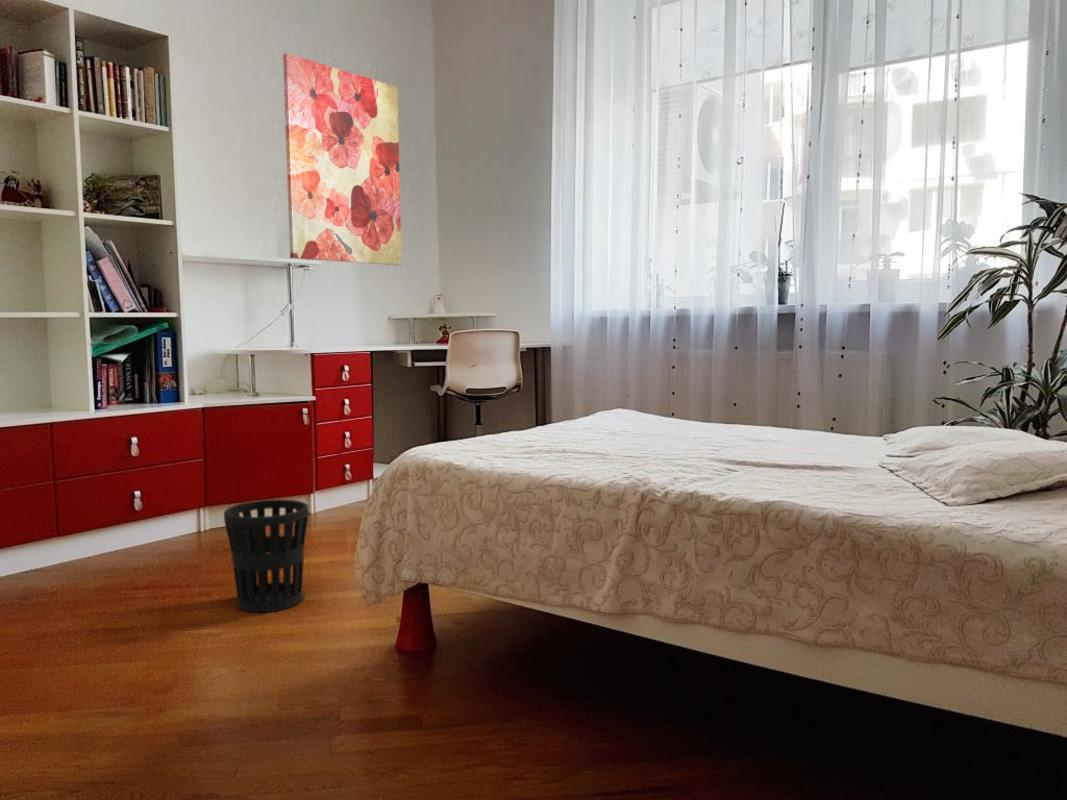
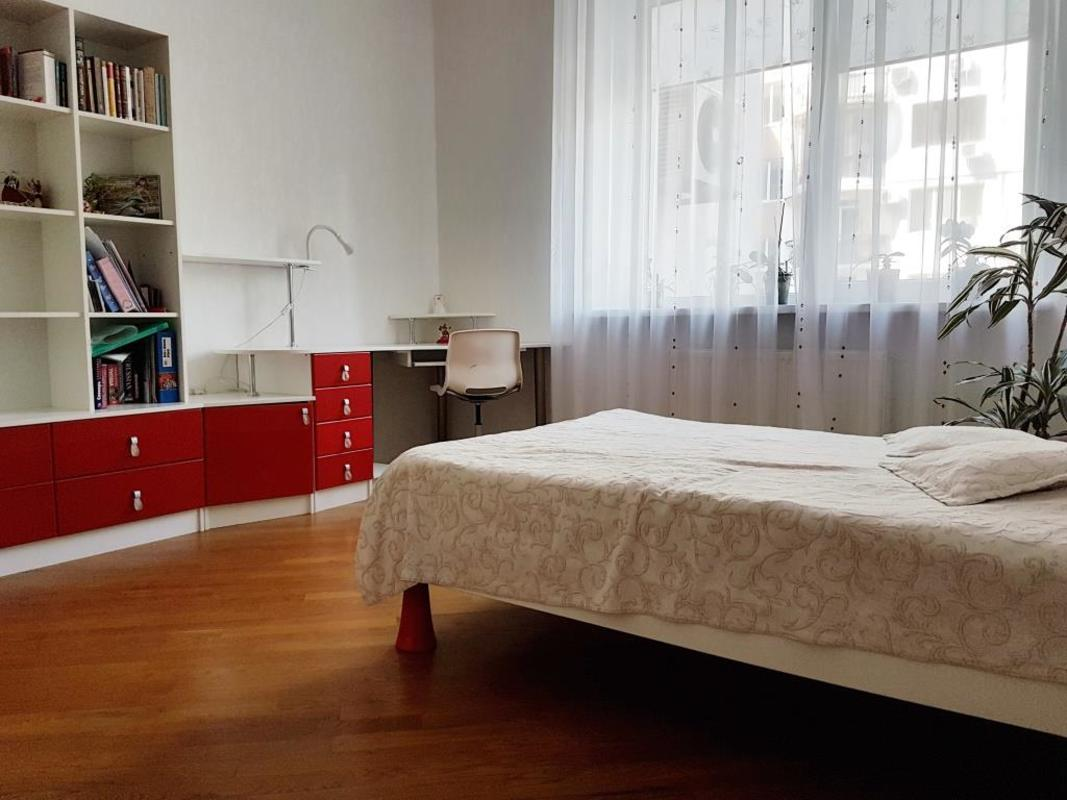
- wall art [282,52,403,266]
- wastebasket [223,498,310,613]
